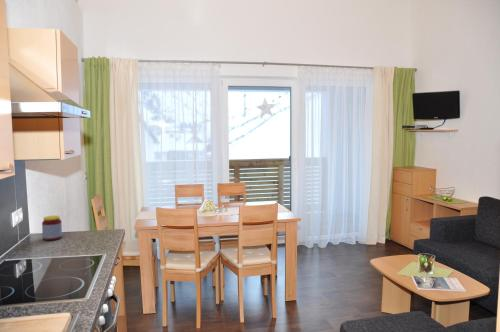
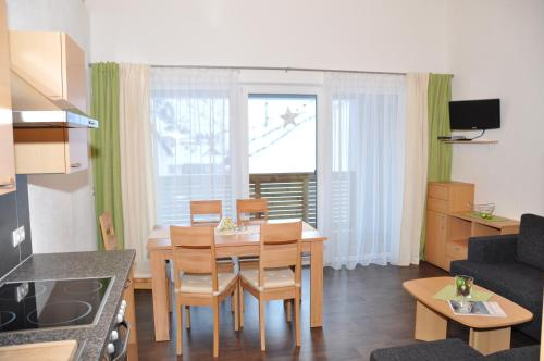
- jar [41,215,63,242]
